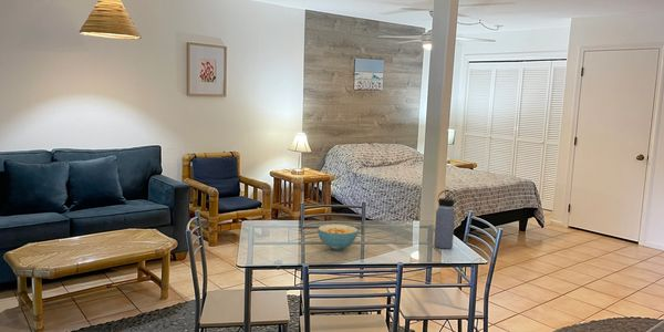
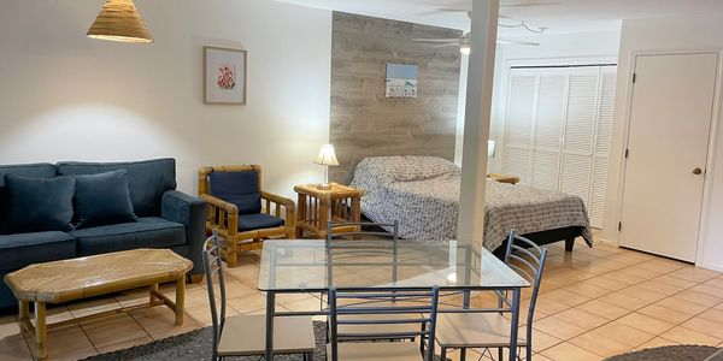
- cereal bowl [317,224,360,251]
- water bottle [433,189,456,250]
